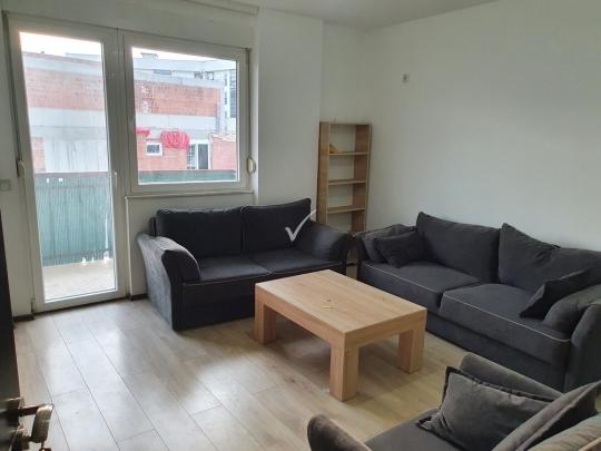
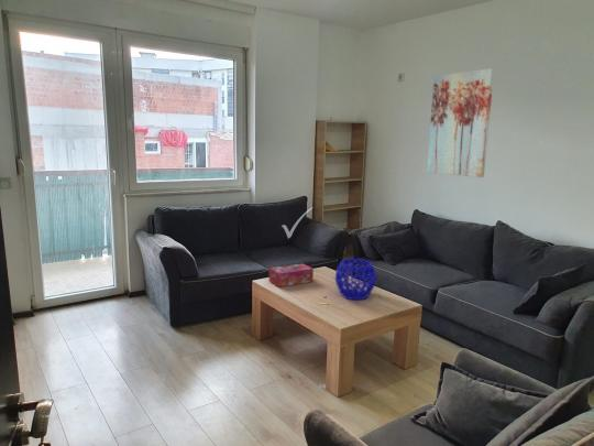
+ wall art [426,67,495,178]
+ tissue box [268,262,315,289]
+ decorative bowl [334,258,377,301]
